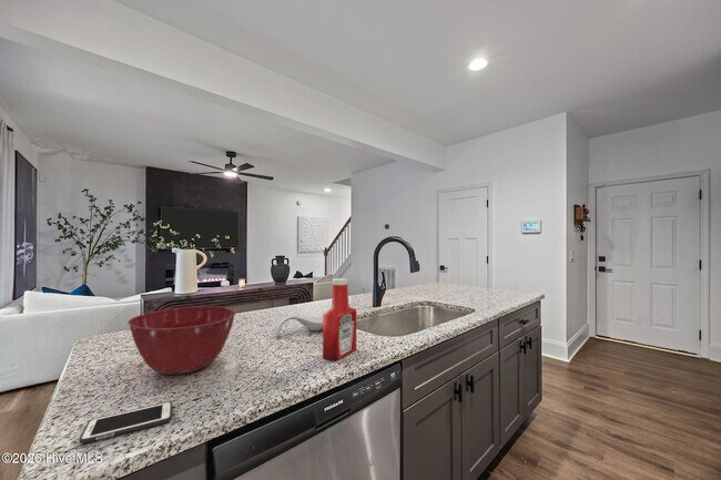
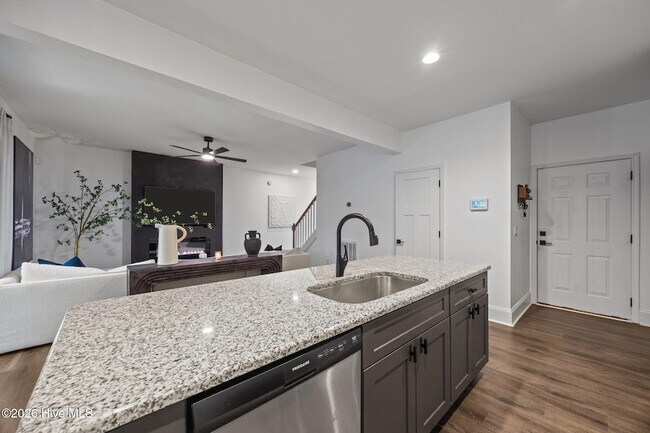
- spoon rest [273,314,323,337]
- mixing bowl [126,305,237,376]
- soap bottle [322,277,357,361]
- cell phone [79,400,173,445]
